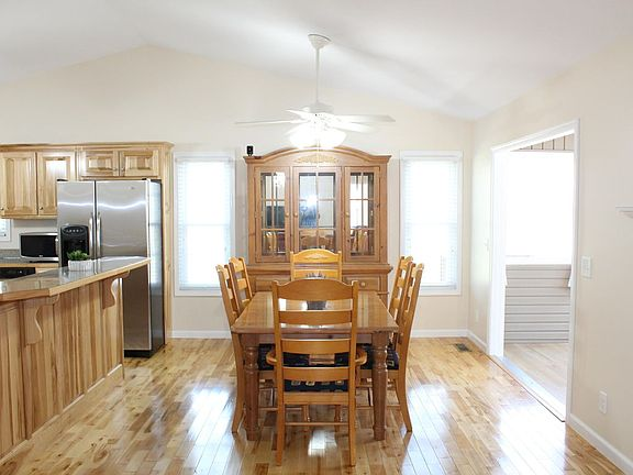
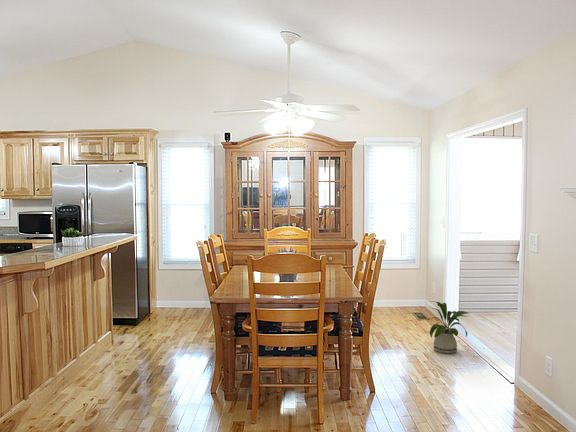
+ house plant [428,300,470,355]
